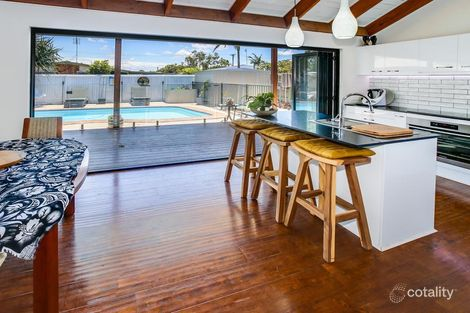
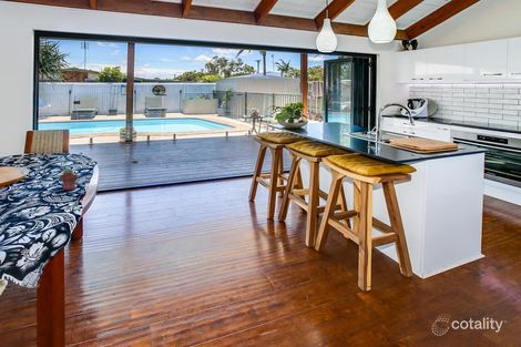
+ potted succulent [59,167,79,191]
